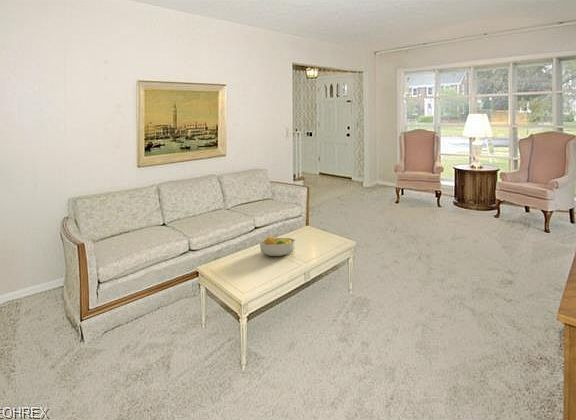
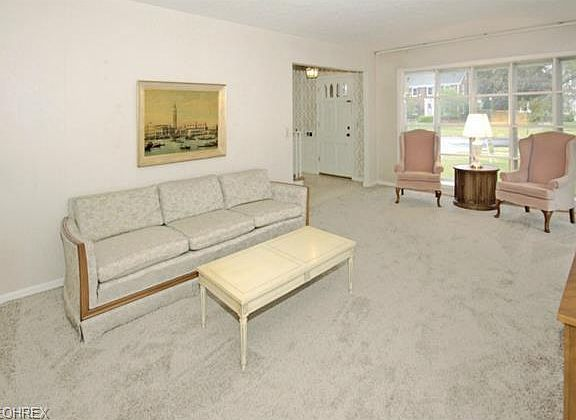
- fruit bowl [259,236,297,257]
